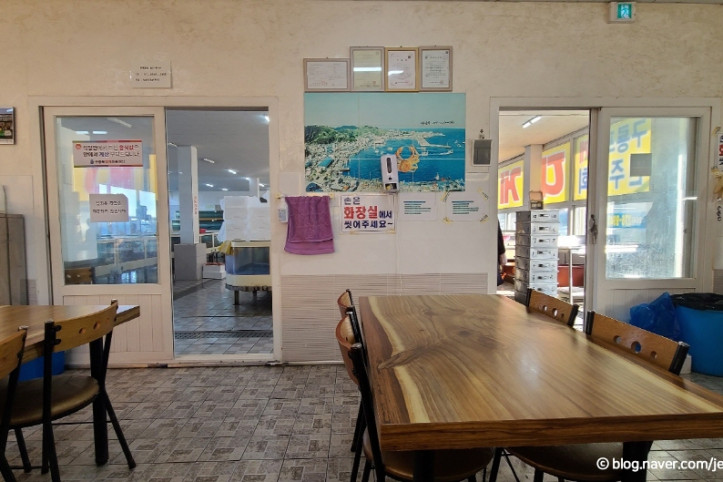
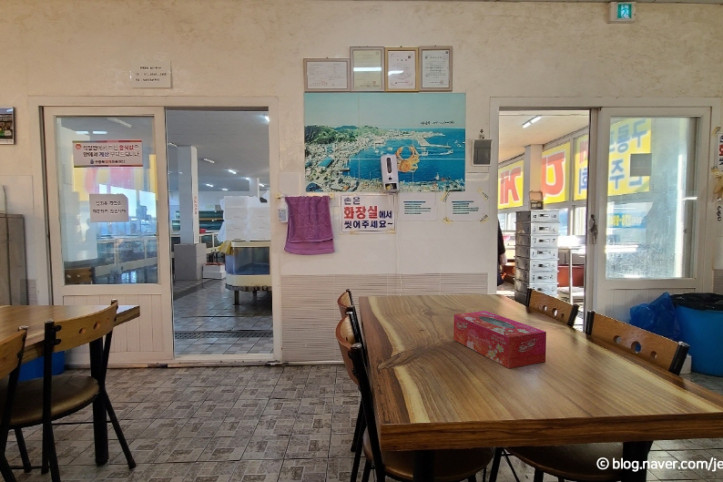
+ tissue box [453,310,547,369]
